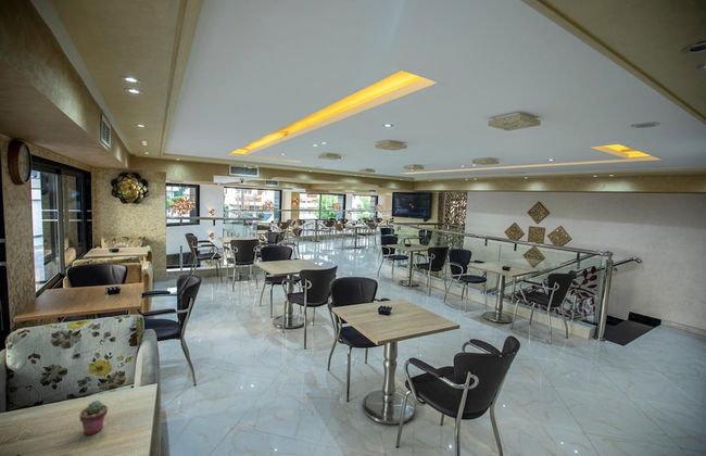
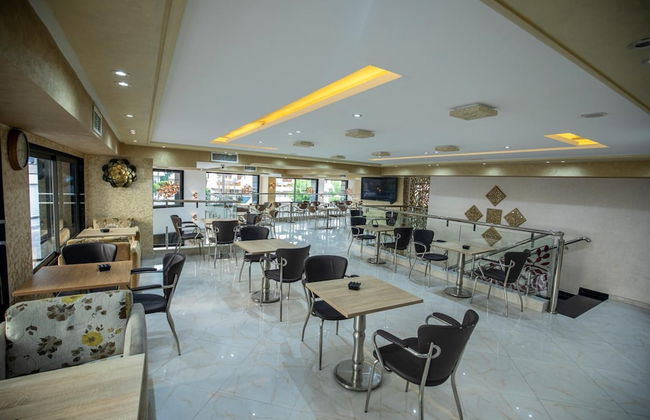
- potted succulent [78,400,109,435]
